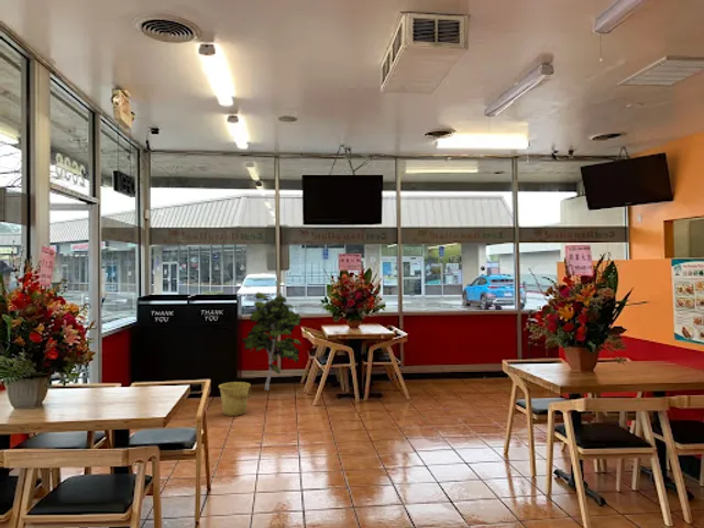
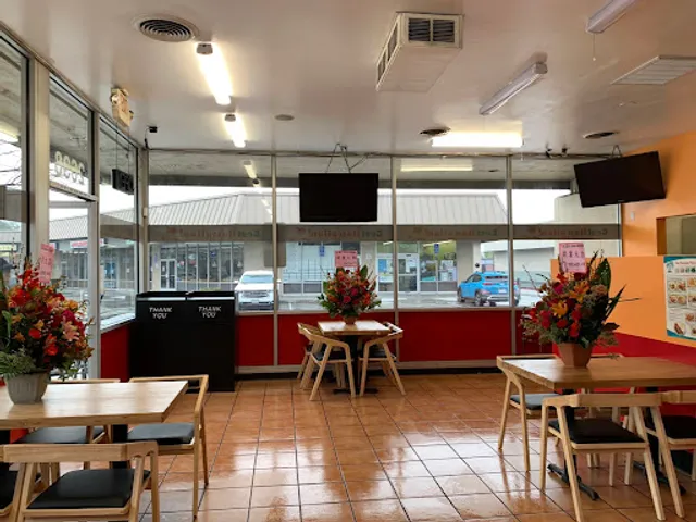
- bucket [218,381,253,417]
- indoor plant [241,292,302,392]
